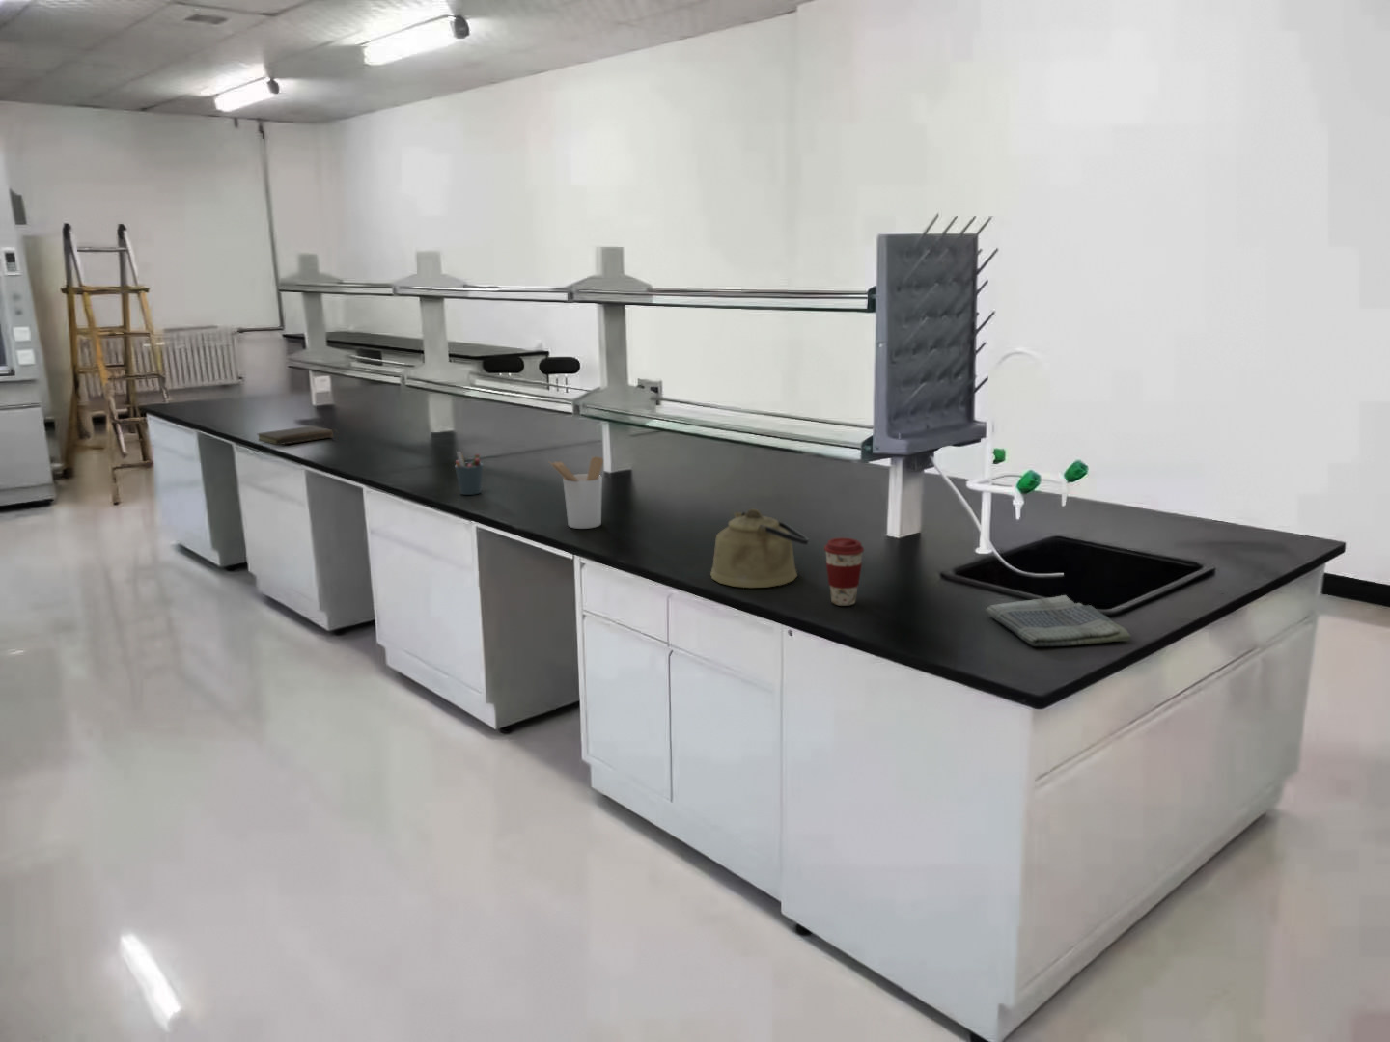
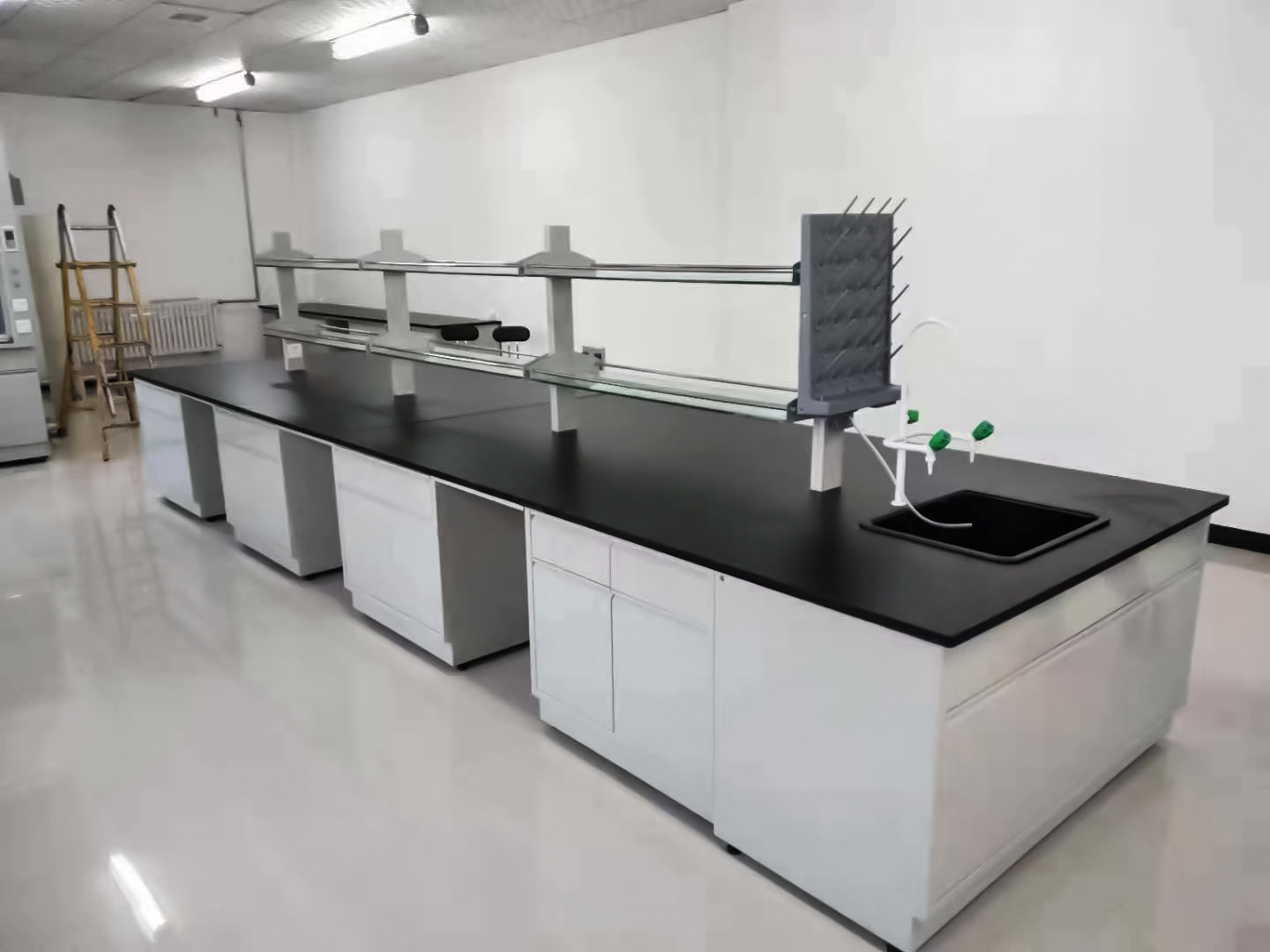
- pen holder [454,451,484,496]
- coffee cup [823,536,865,606]
- dish towel [985,594,1132,647]
- kettle [709,509,810,589]
- book [257,425,339,447]
- utensil holder [548,455,604,530]
